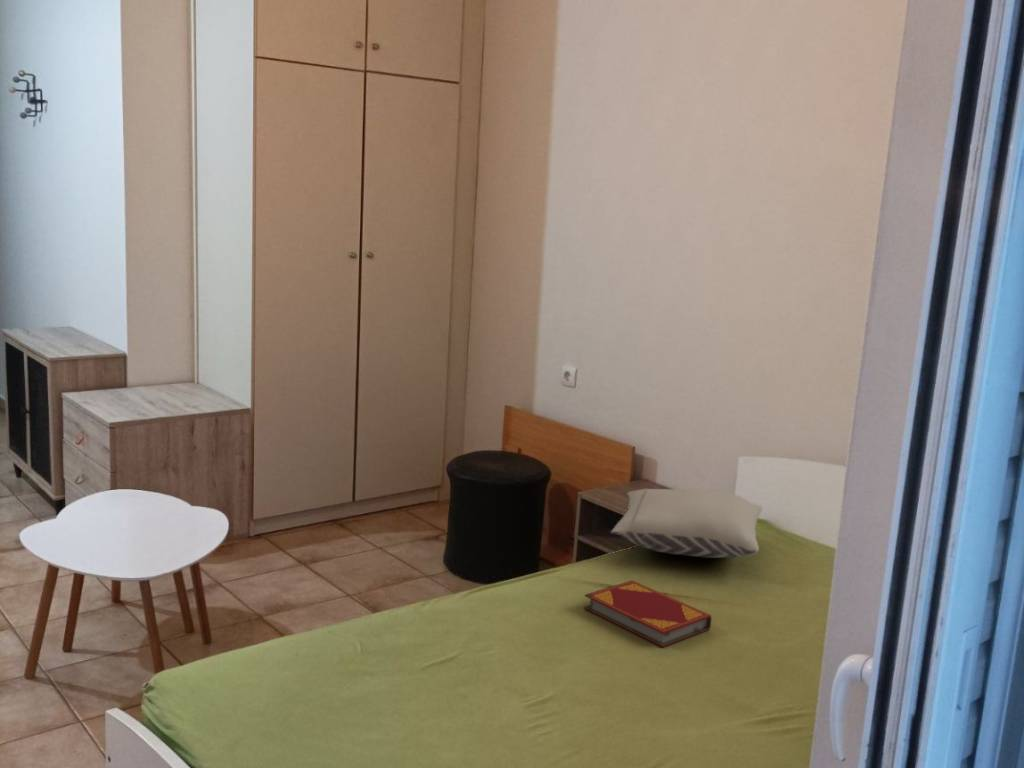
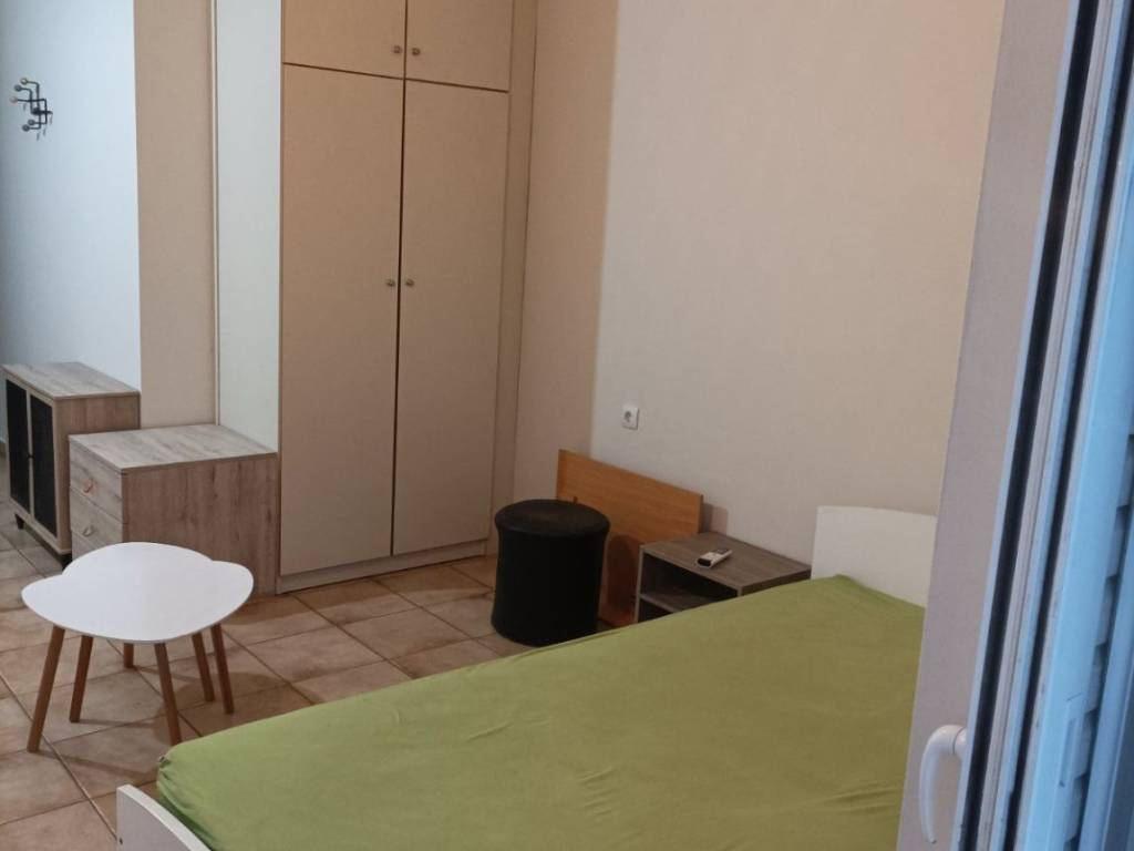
- pillow [610,487,763,559]
- hardback book [583,579,713,648]
